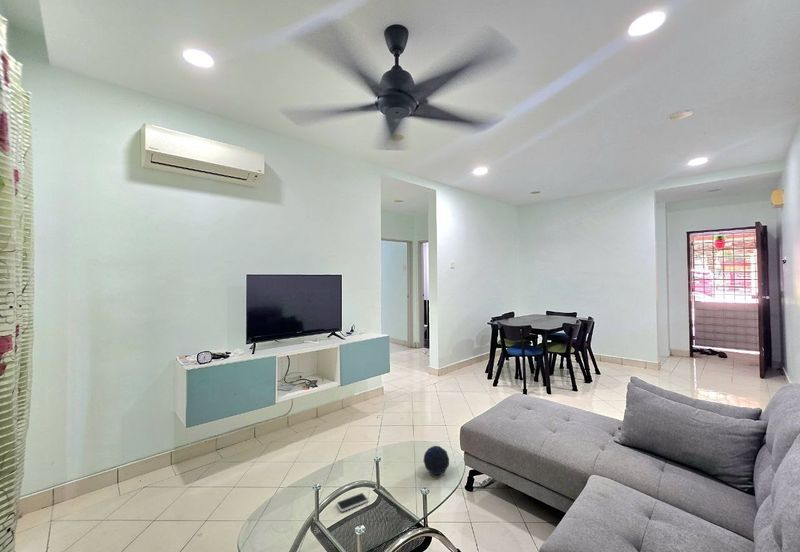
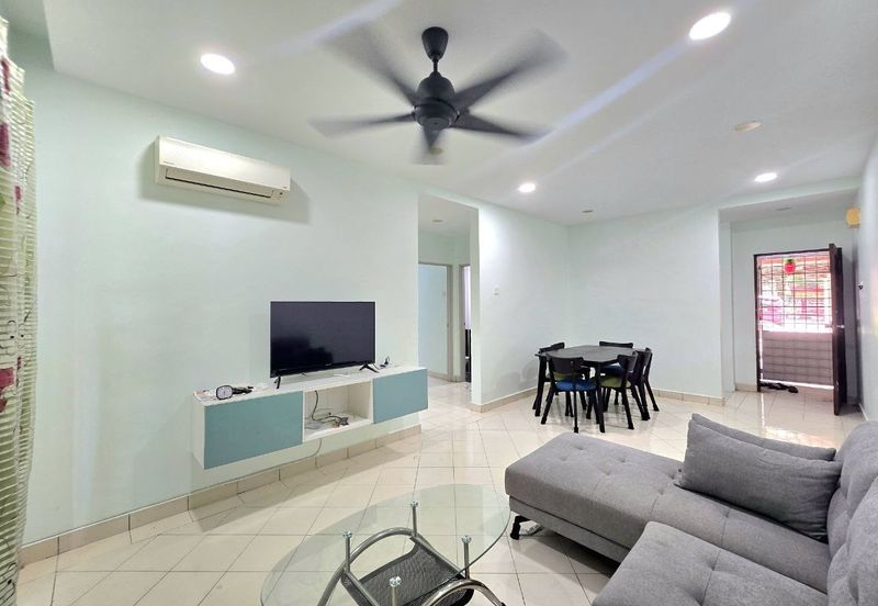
- decorative orb [422,445,450,476]
- smartphone [336,492,369,512]
